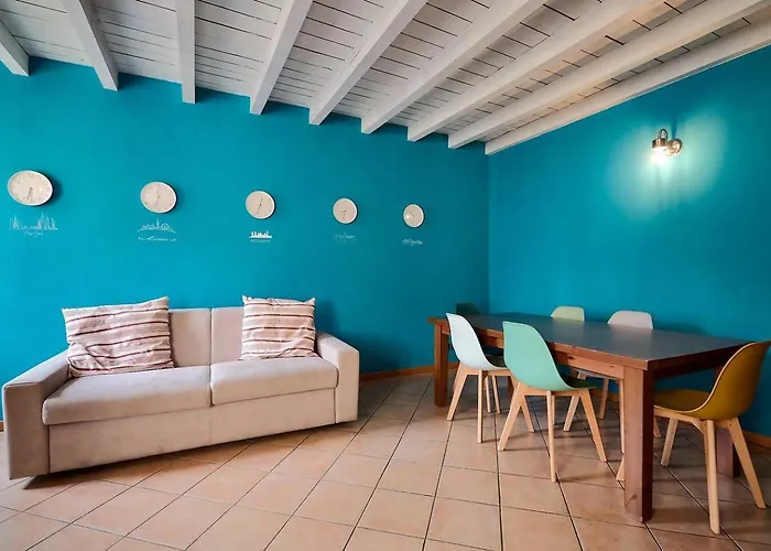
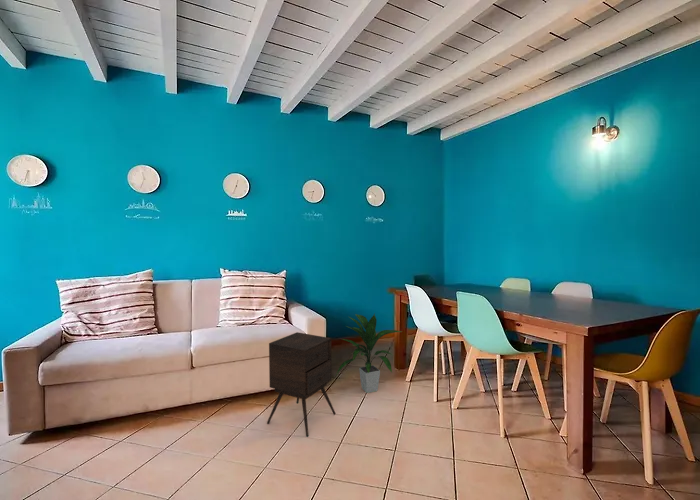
+ indoor plant [335,313,402,394]
+ side table [266,331,336,438]
